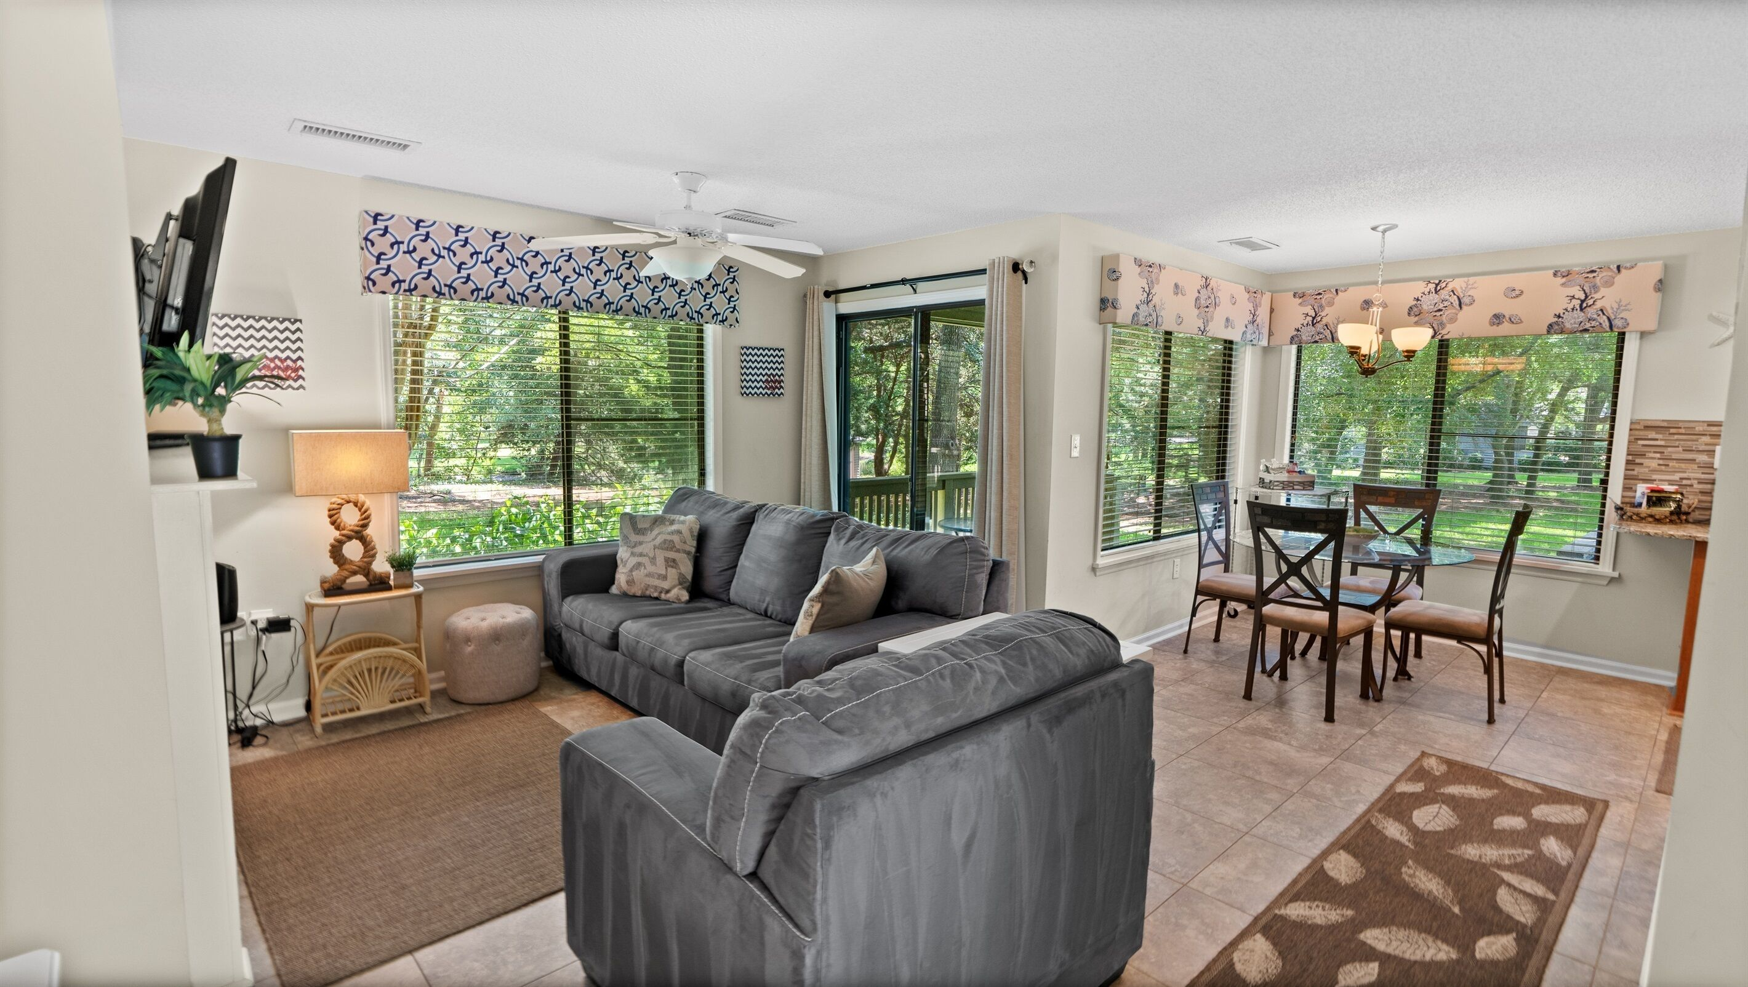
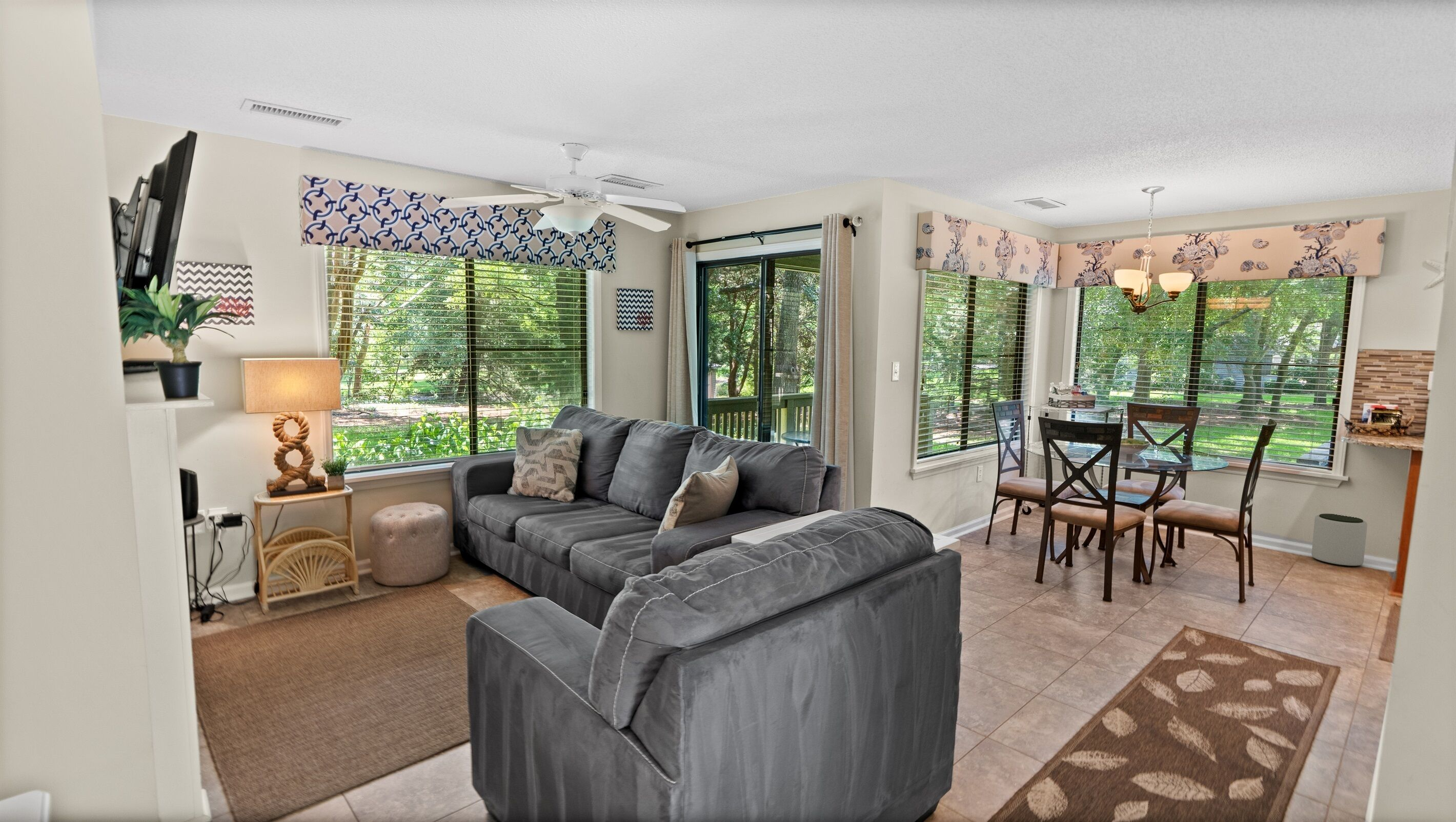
+ plant pot [1311,513,1368,567]
